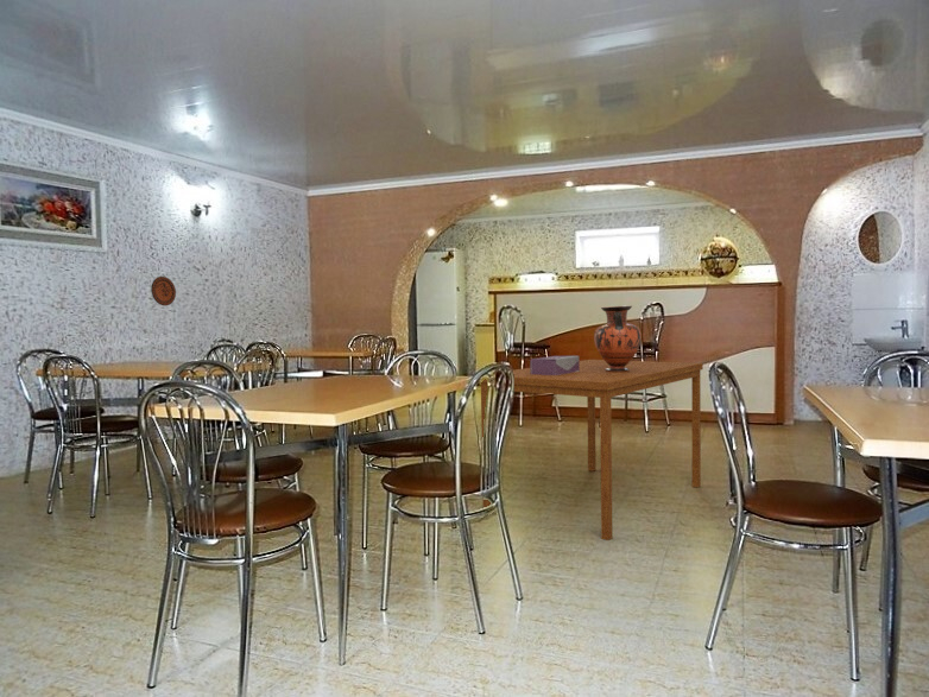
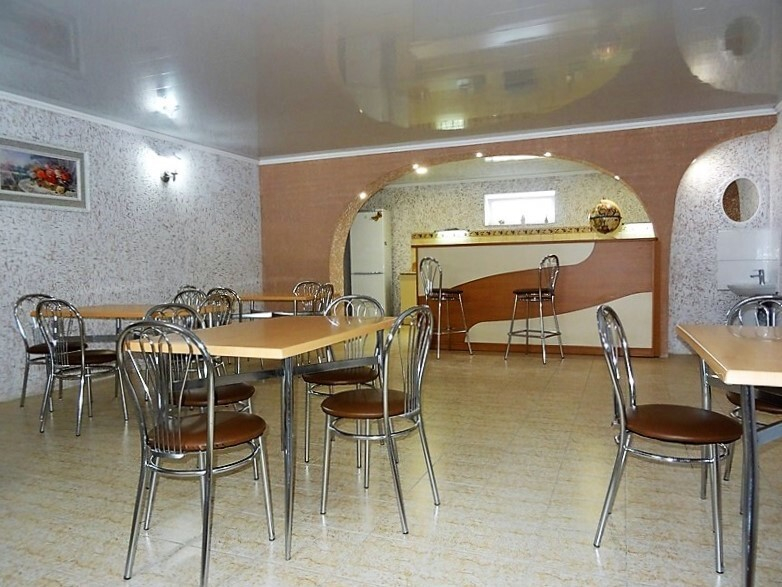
- vase [593,305,643,372]
- dining table [480,359,704,541]
- decorative plate [150,275,177,306]
- tissue box [529,355,580,375]
